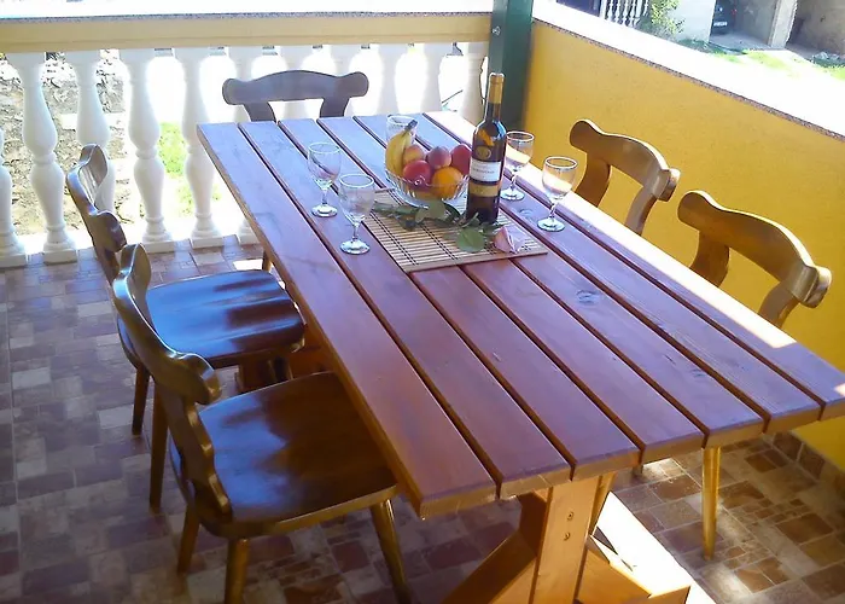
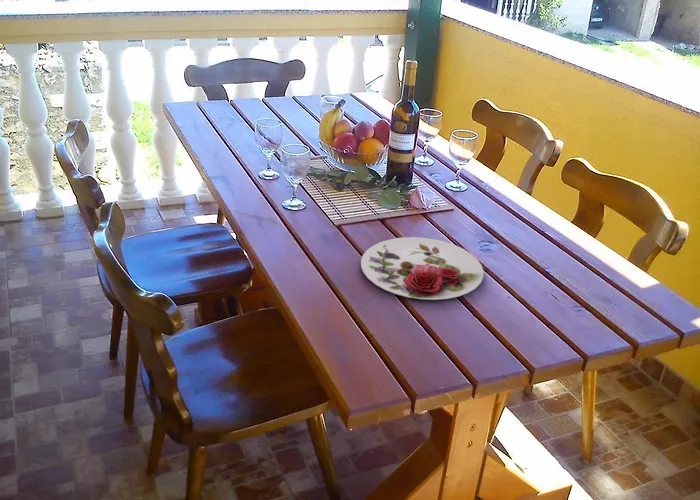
+ plate [360,236,485,301]
